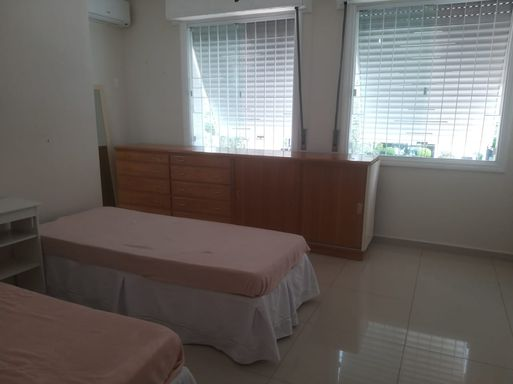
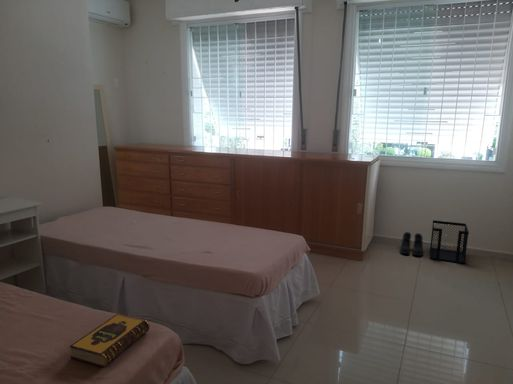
+ wastebasket [429,219,470,265]
+ hardback book [68,313,151,368]
+ boots [399,231,424,257]
